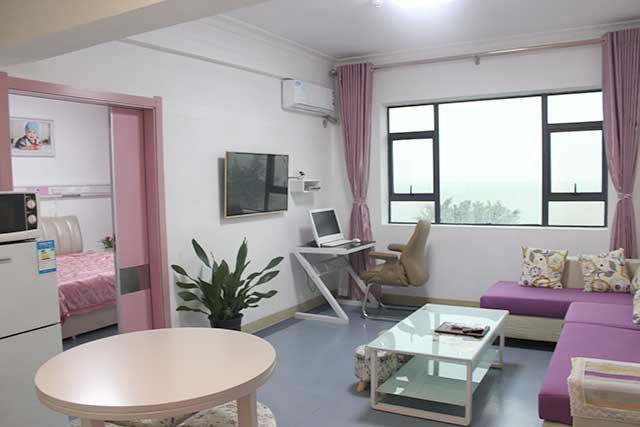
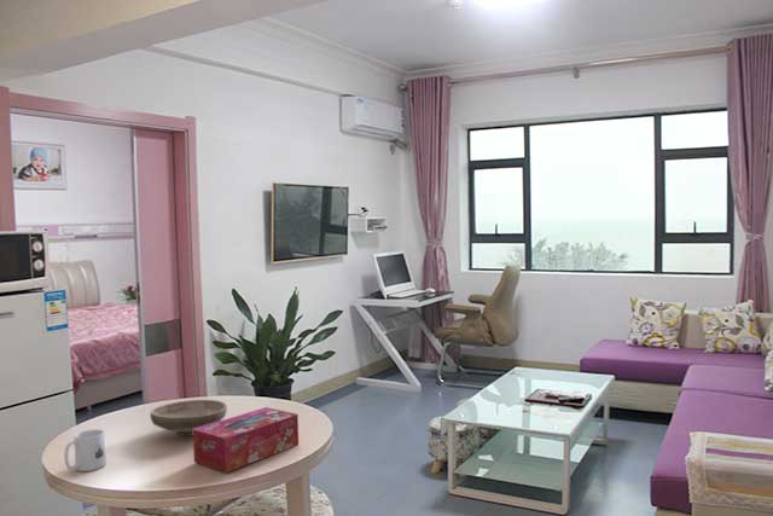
+ bowl [149,399,228,437]
+ mug [63,428,107,472]
+ tissue box [192,406,300,474]
